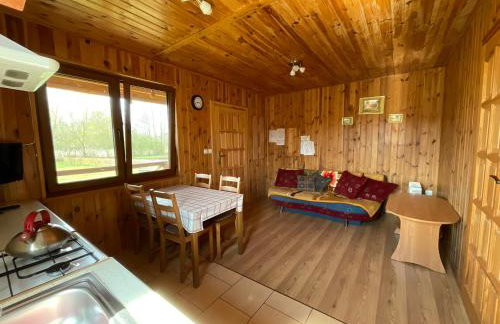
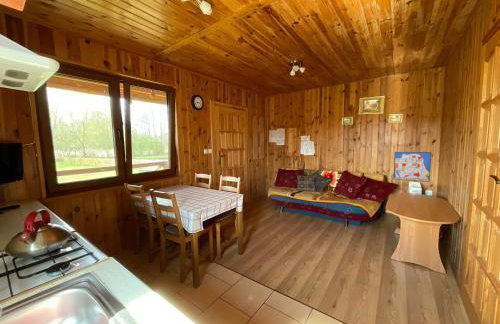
+ wall art [393,151,432,183]
